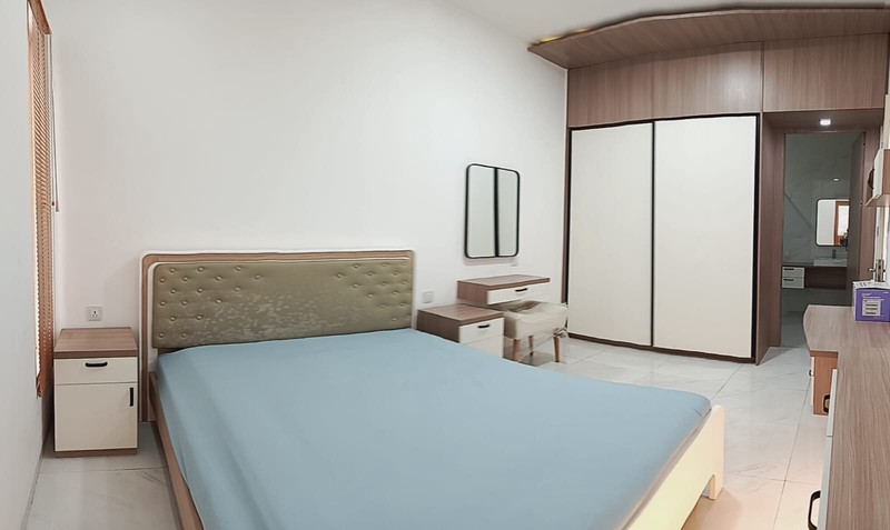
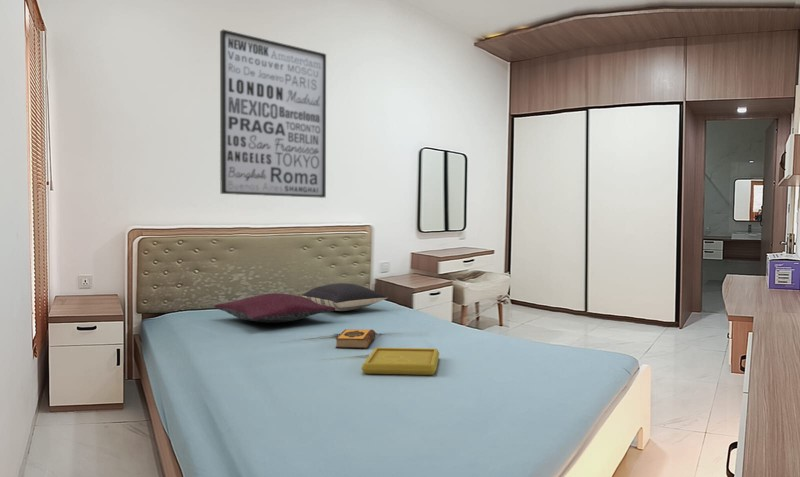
+ hardback book [335,328,377,349]
+ serving tray [360,347,440,376]
+ pillow [301,282,388,312]
+ wall art [219,29,327,199]
+ pillow [213,292,335,324]
